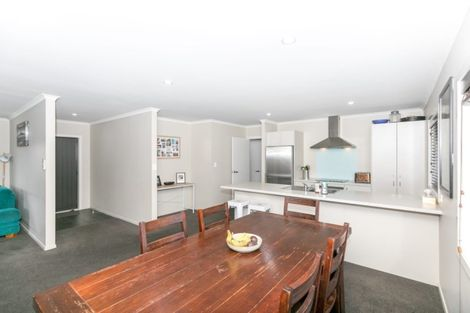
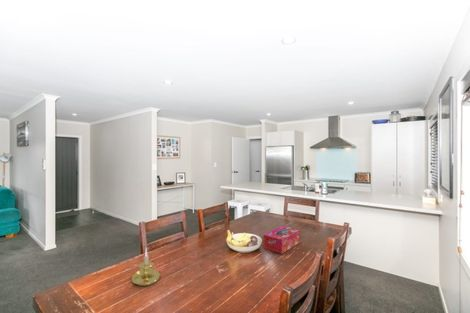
+ tissue box [263,225,301,255]
+ candle holder [131,247,161,287]
